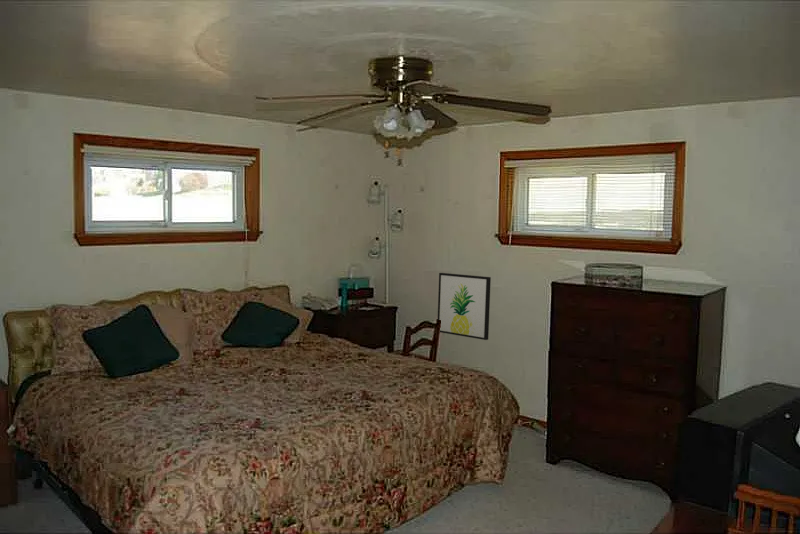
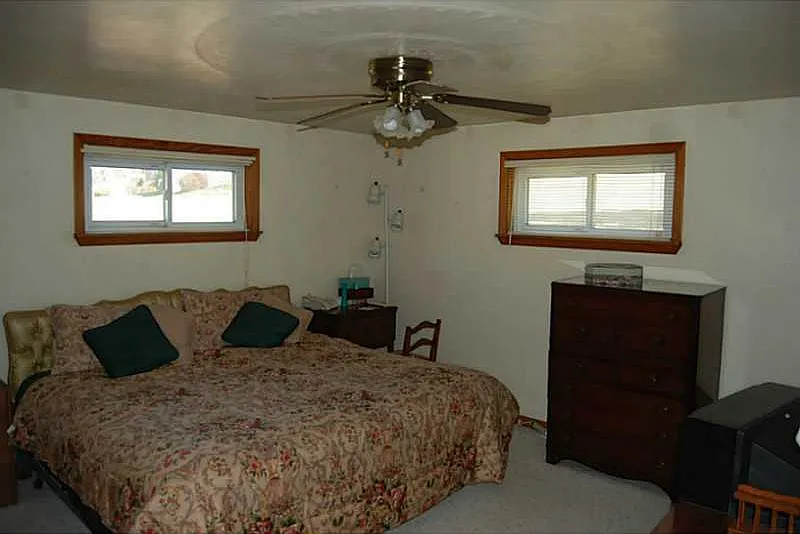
- wall art [437,272,492,341]
